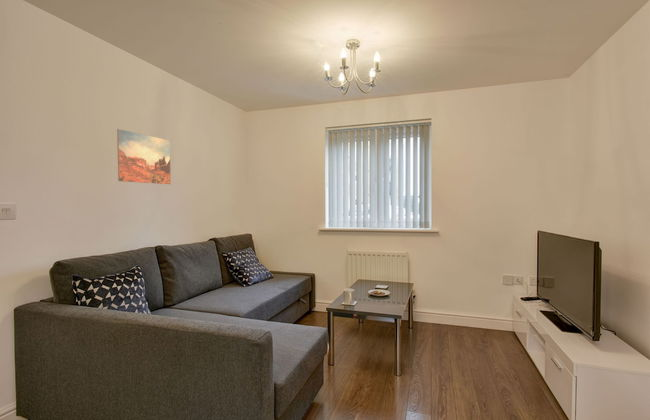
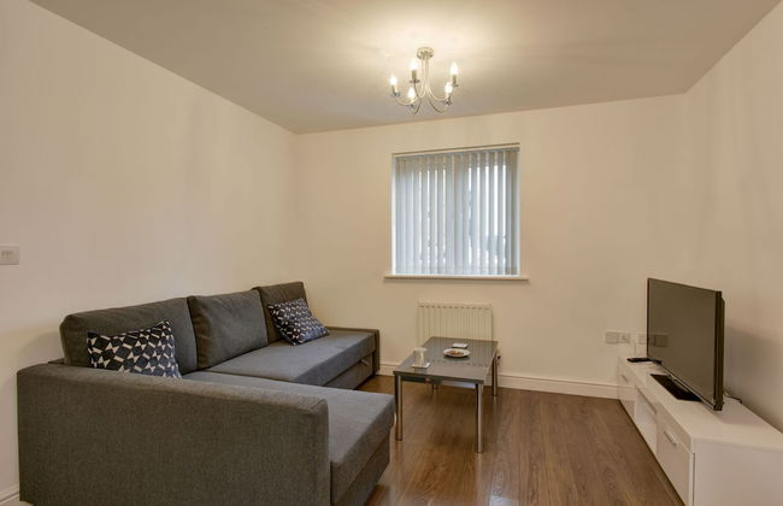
- wall art [116,128,172,185]
